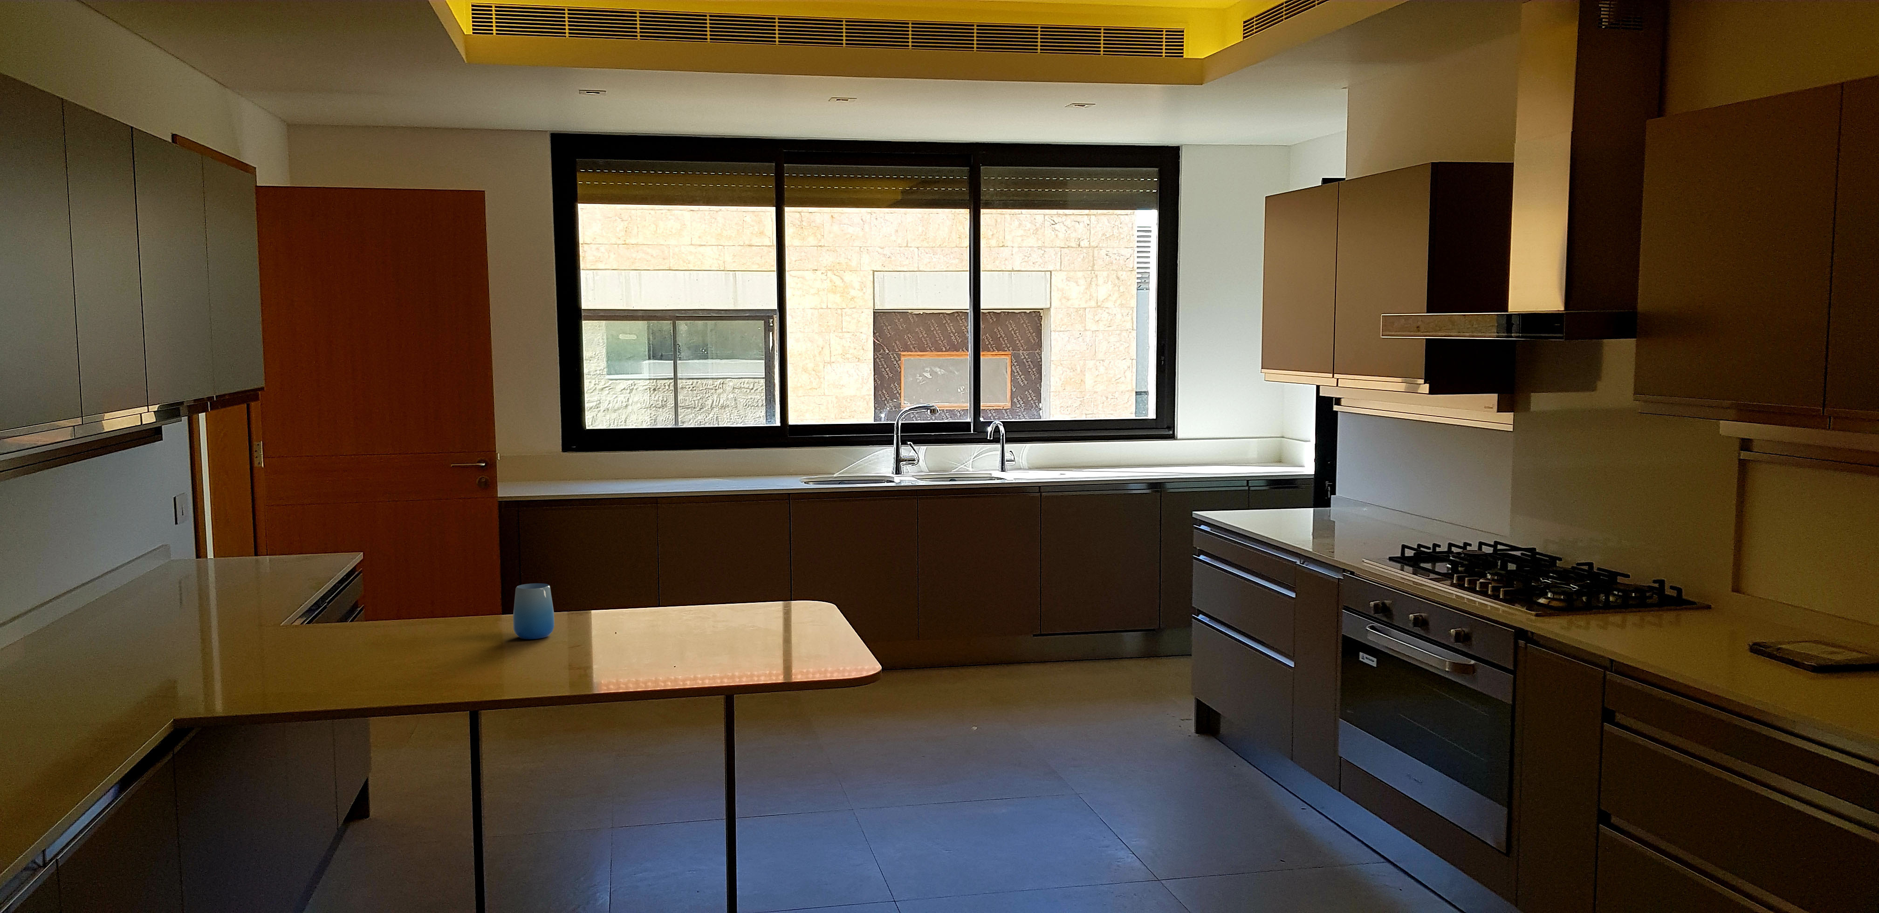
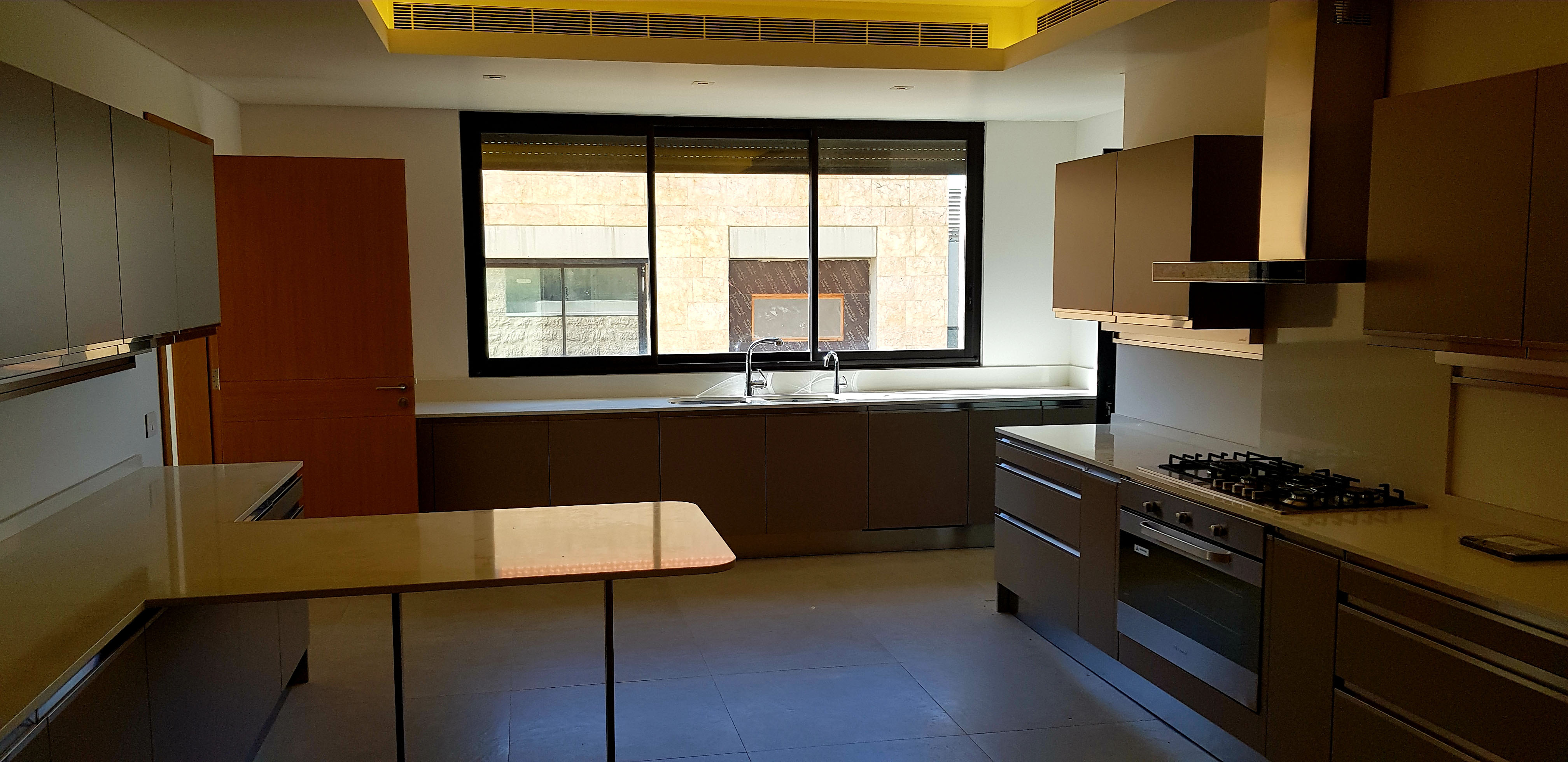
- cup [513,582,555,640]
